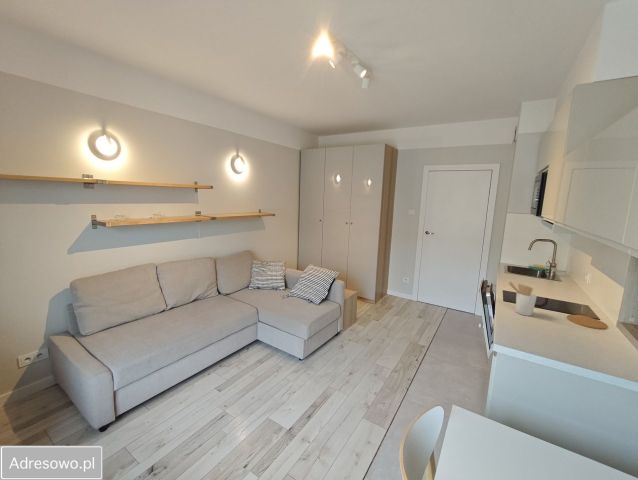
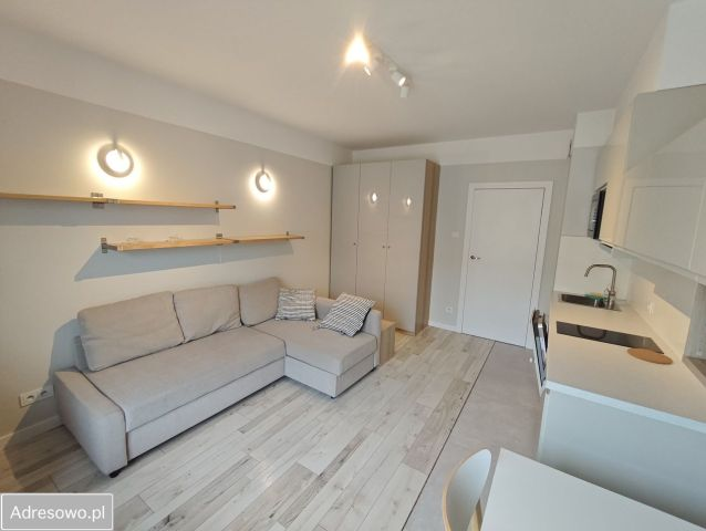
- utensil holder [508,281,538,317]
